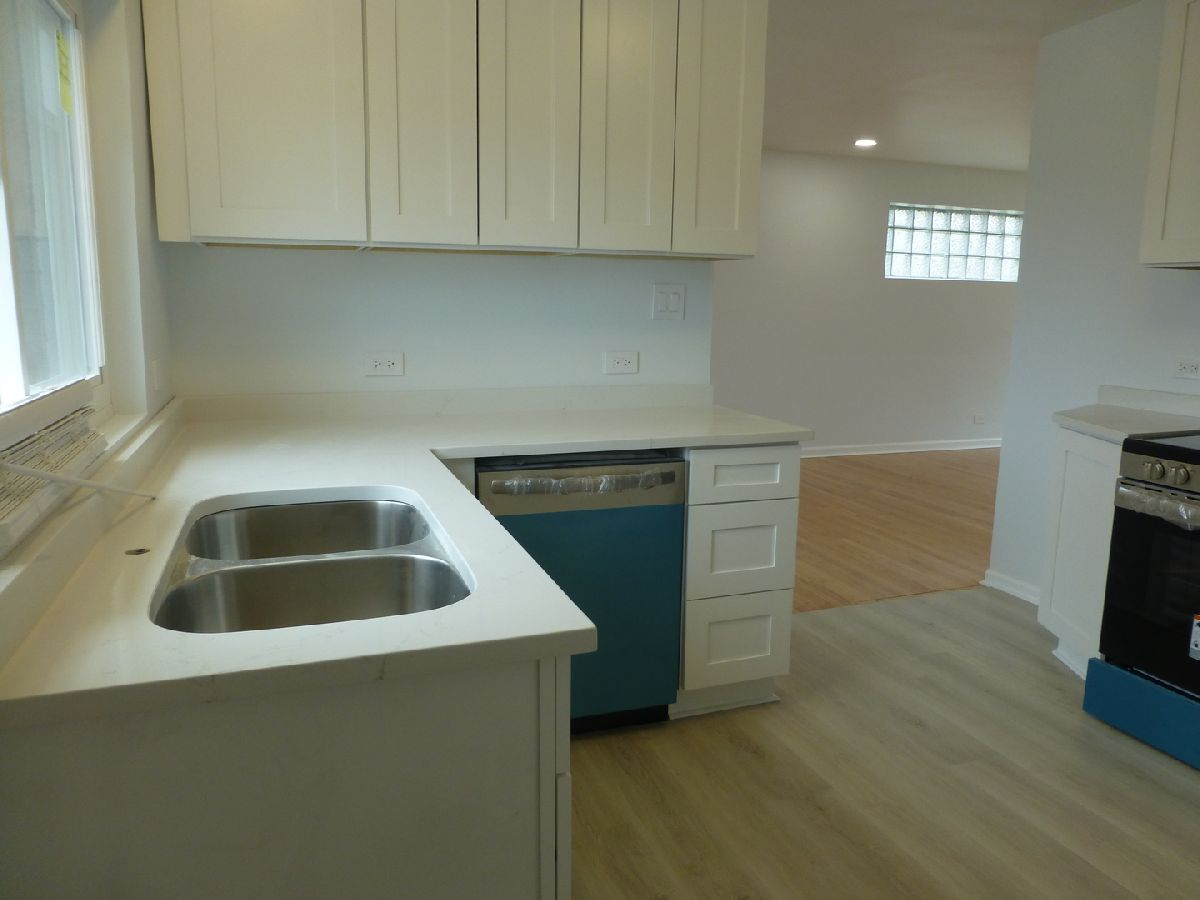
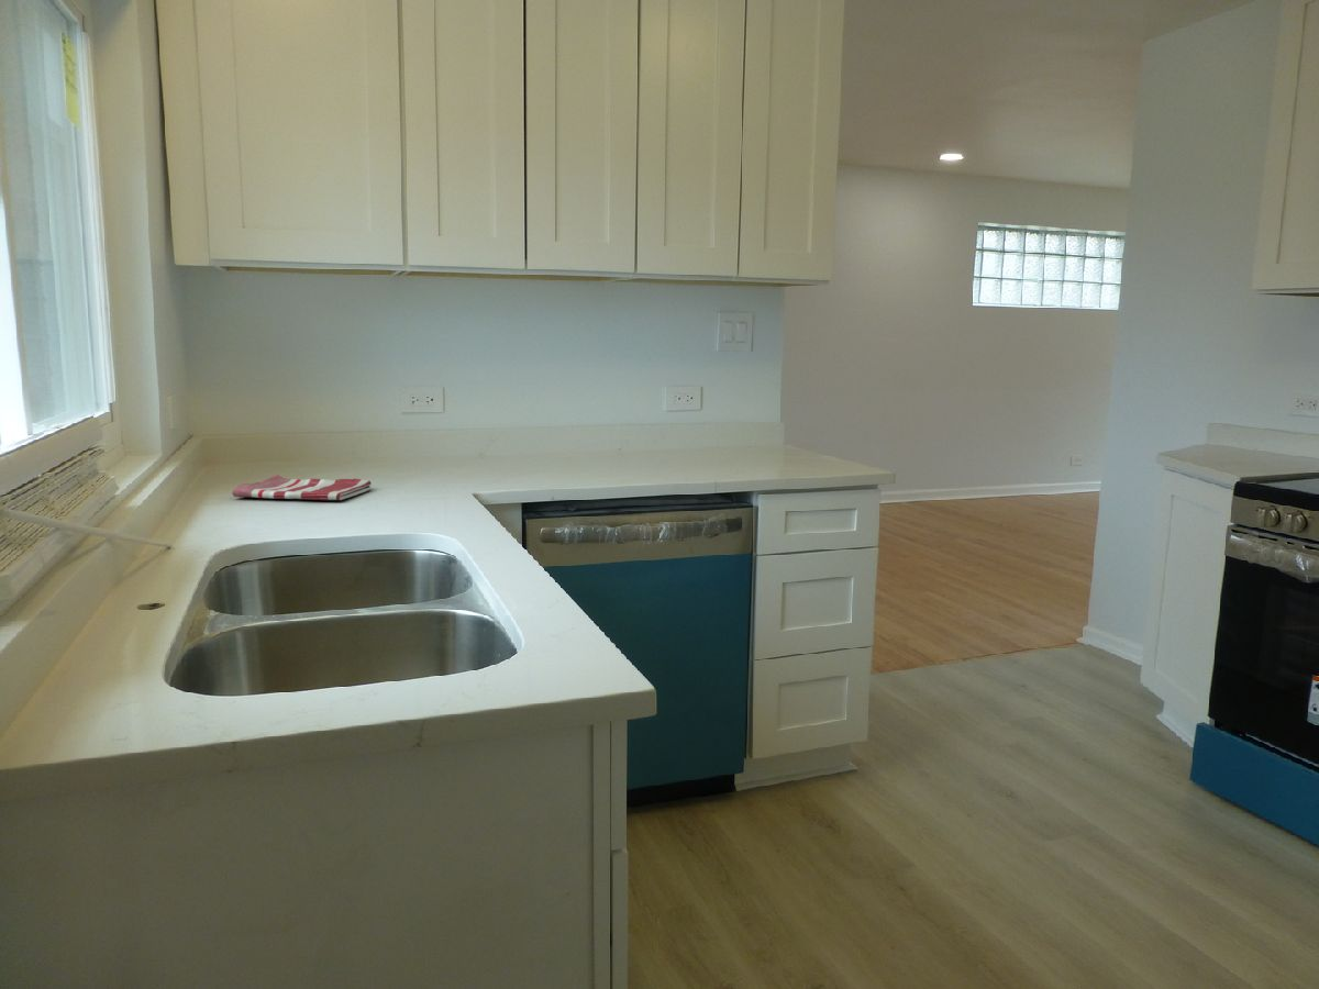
+ dish towel [231,474,374,501]
